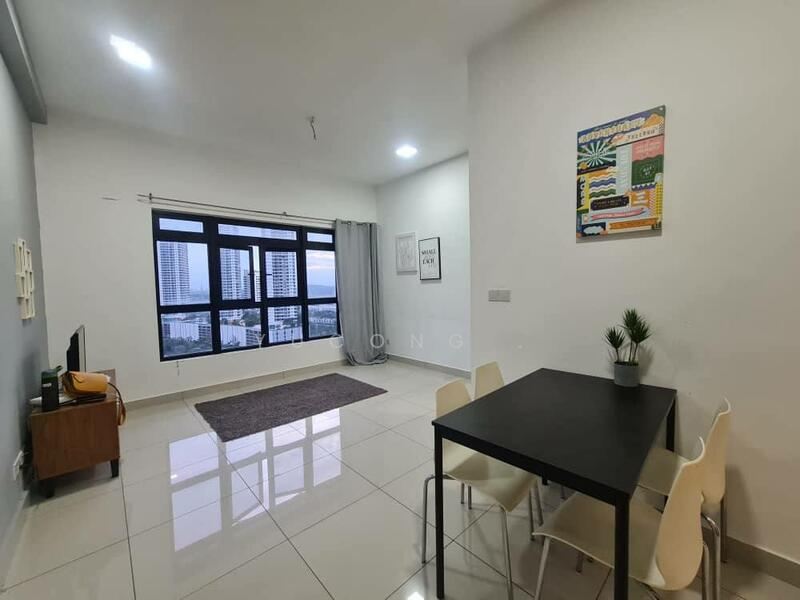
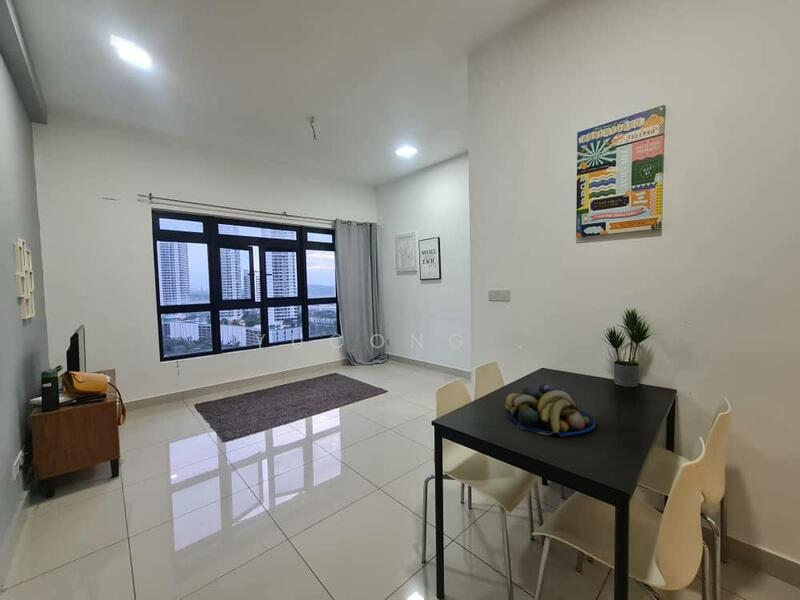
+ fruit bowl [504,383,596,437]
